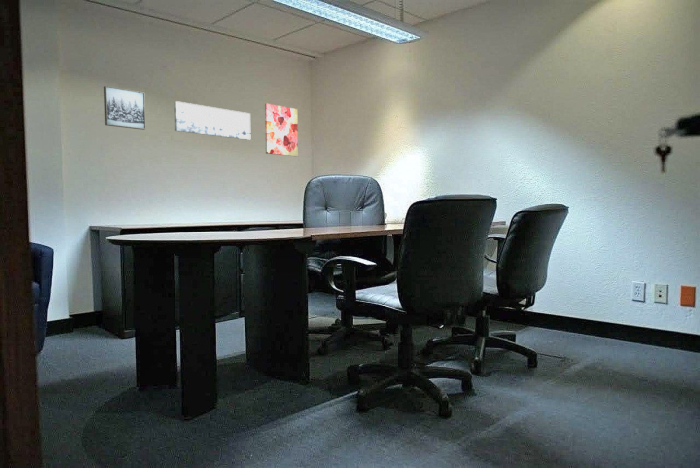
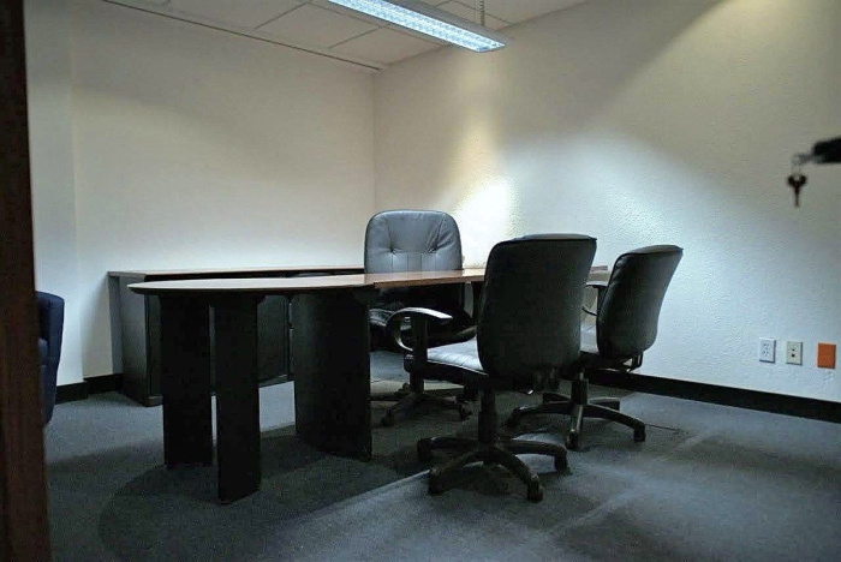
- wall art [103,85,146,131]
- wall art [264,103,299,157]
- wall art [173,100,251,141]
